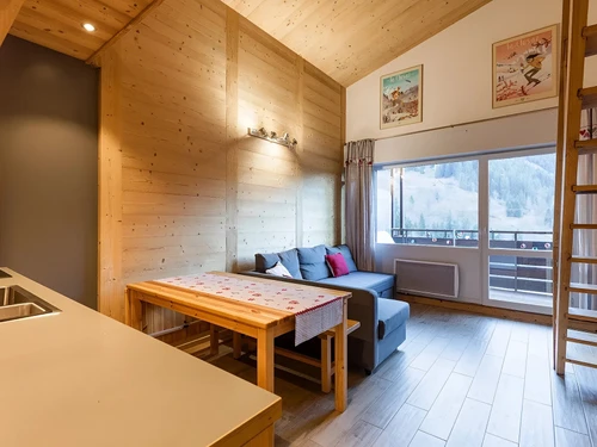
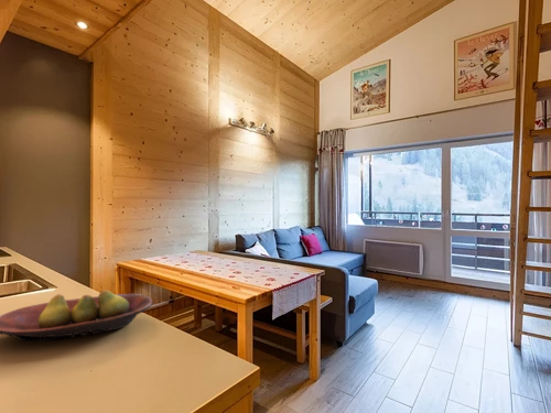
+ fruit bowl [0,289,153,343]
